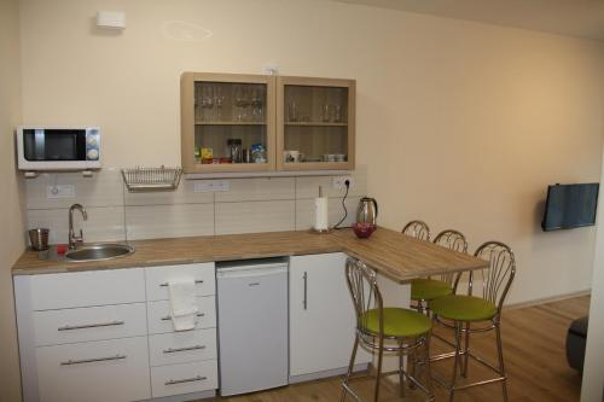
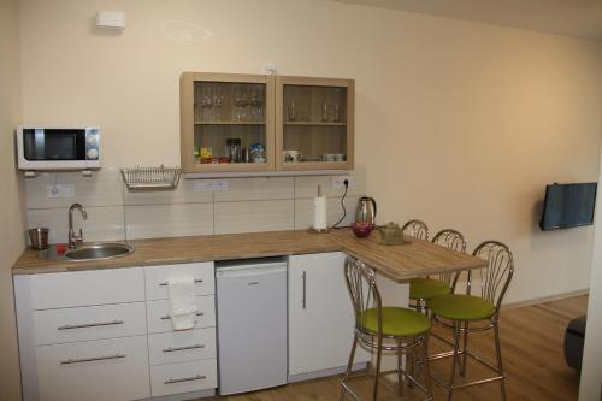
+ kettle [372,220,406,246]
